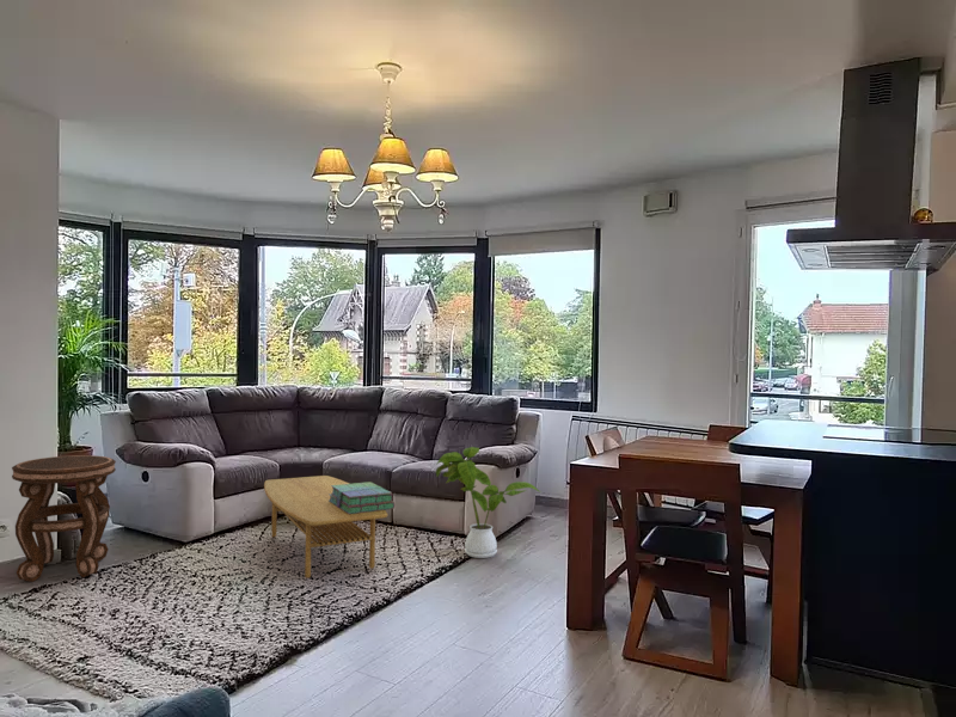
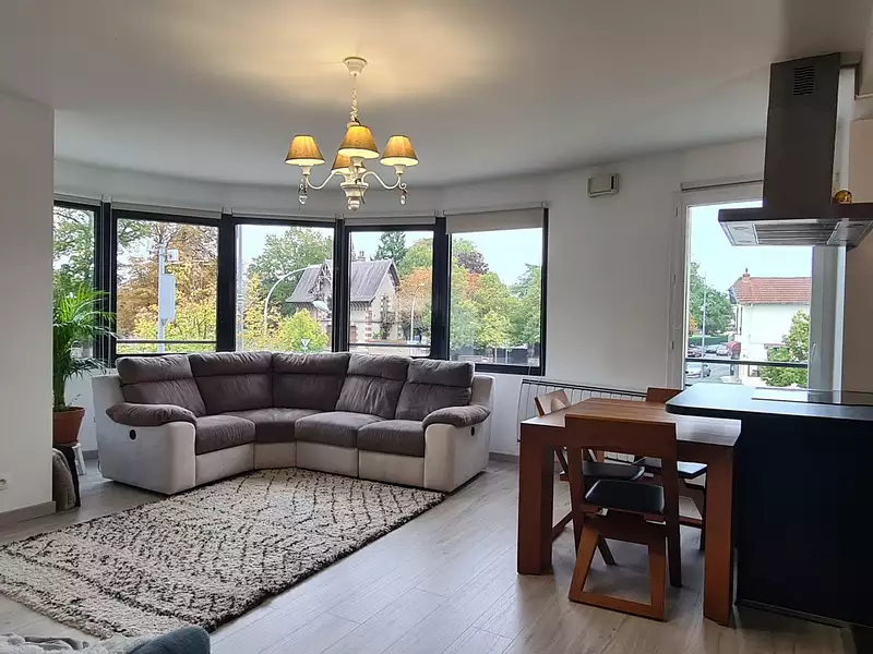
- coffee table [263,474,388,580]
- side table [11,454,117,583]
- stack of books [329,480,396,514]
- house plant [435,446,541,559]
